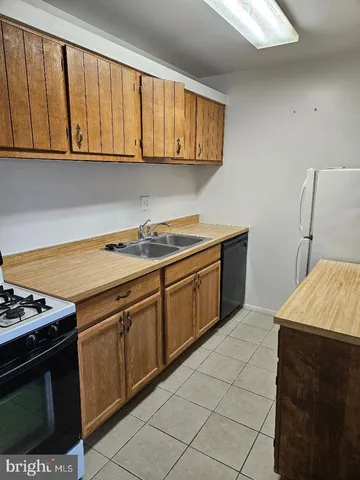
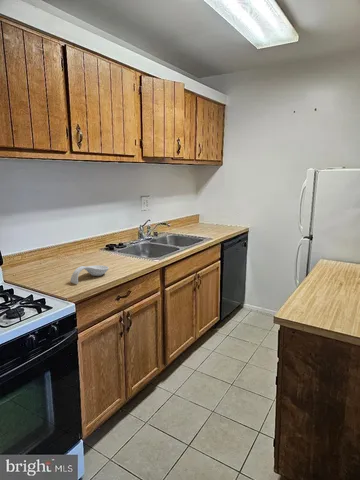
+ spoon rest [70,264,110,285]
